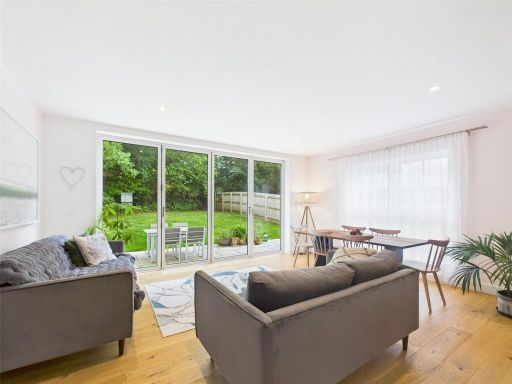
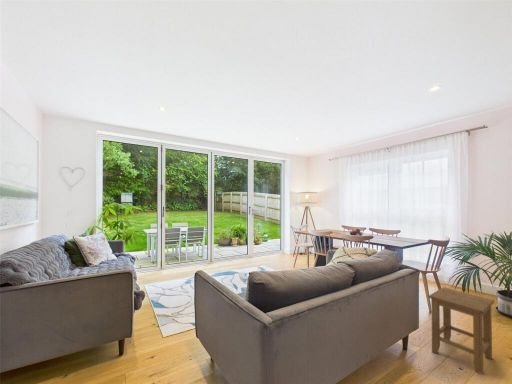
+ stool [428,286,495,375]
